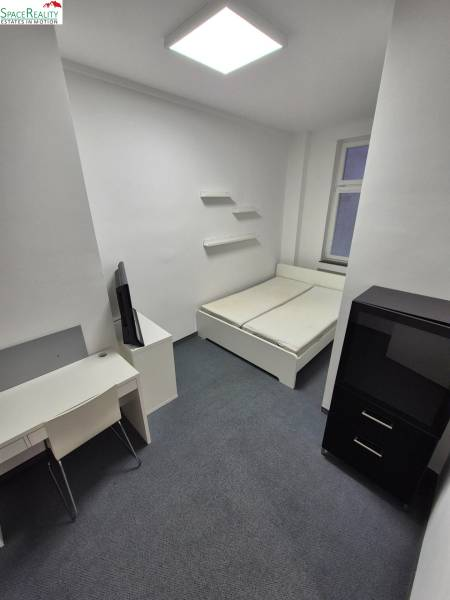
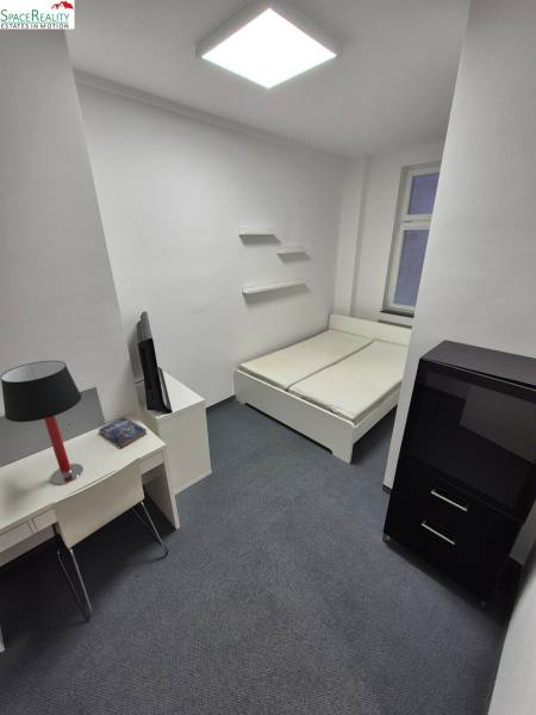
+ book [98,416,148,448]
+ table lamp [0,360,83,485]
